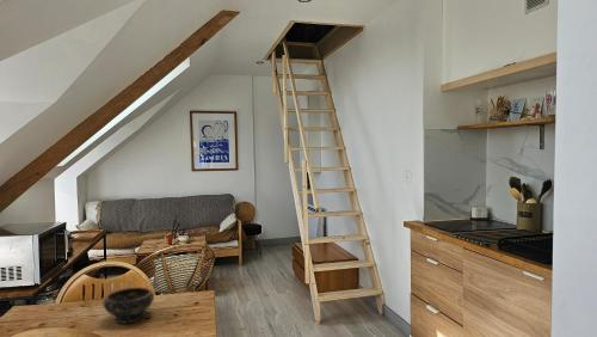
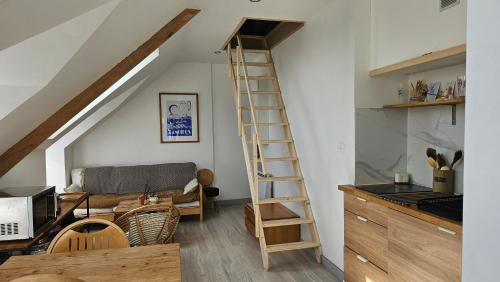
- bowl [103,286,155,325]
